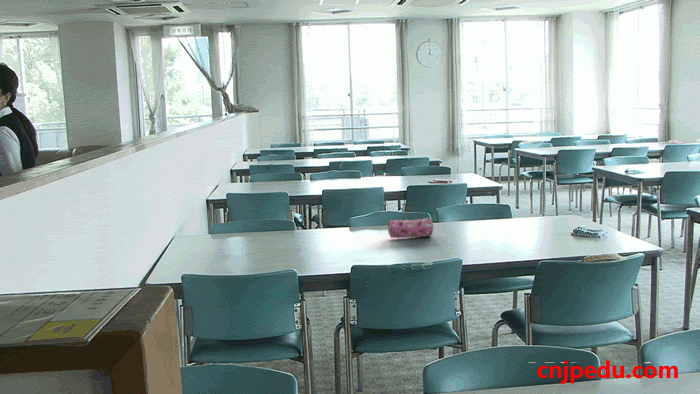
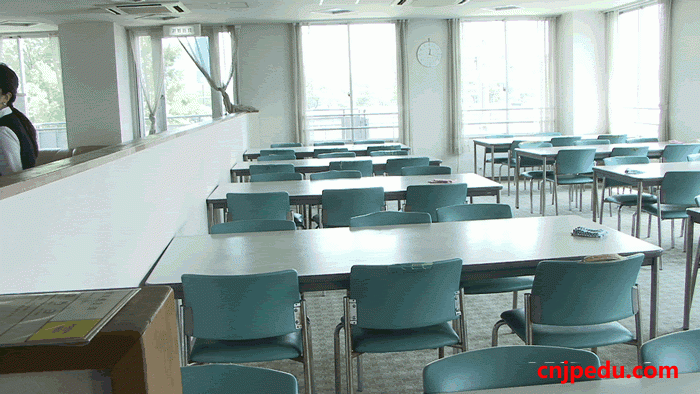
- pencil case [386,217,434,239]
